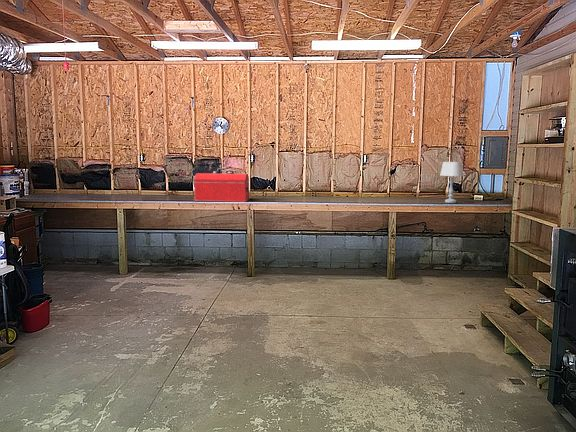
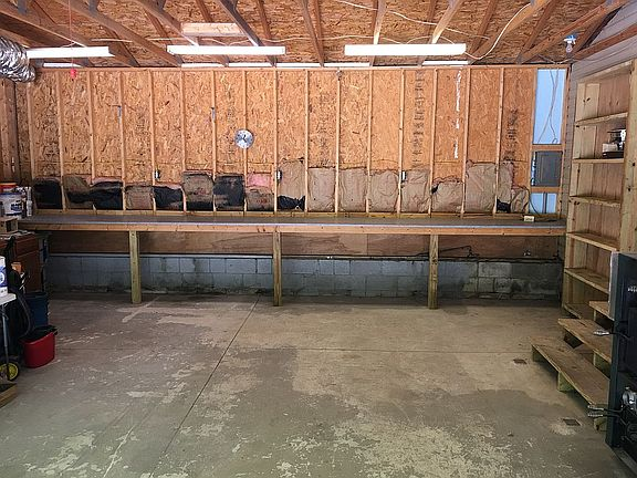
- table lamp [440,161,465,204]
- toolbox [193,167,250,203]
